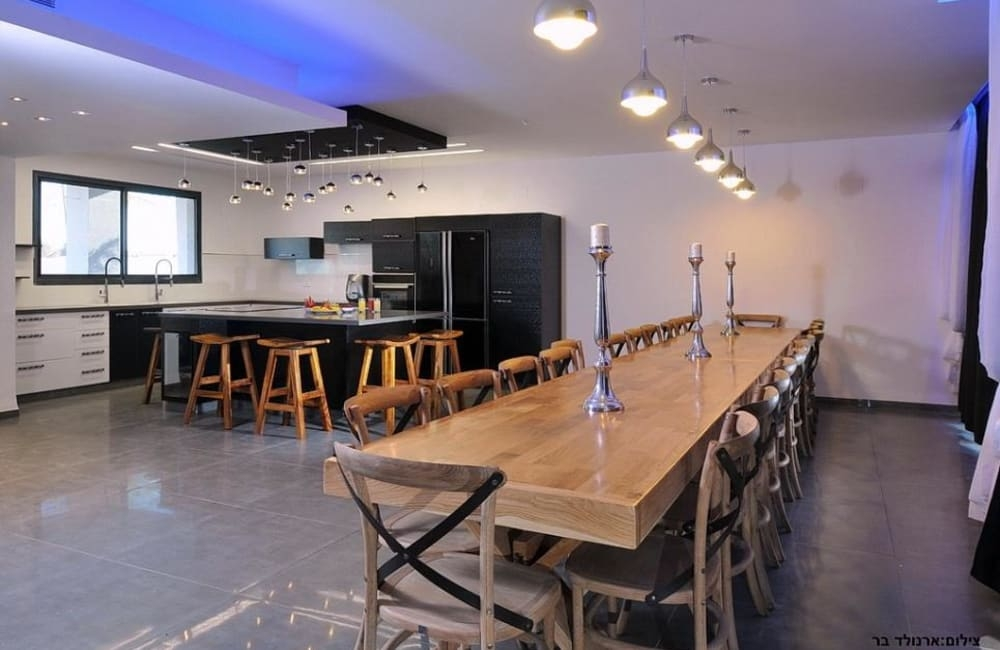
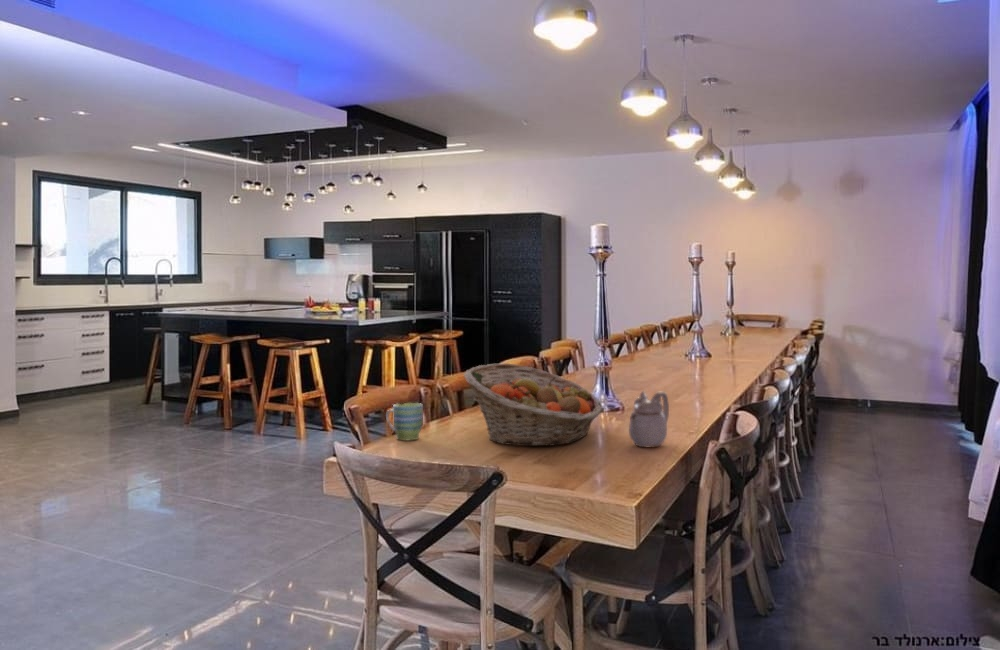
+ mug [385,402,424,442]
+ fruit basket [463,362,603,447]
+ teapot [628,390,670,448]
